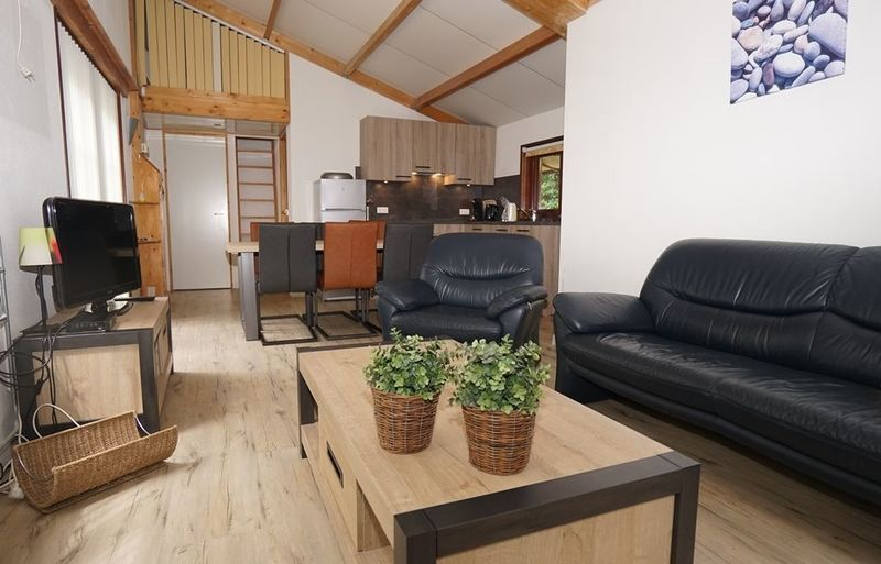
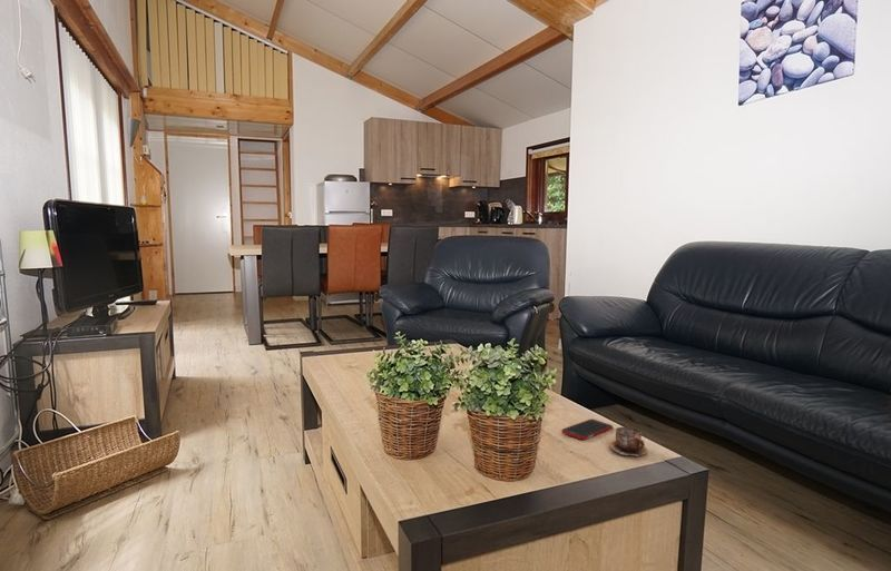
+ cup [608,426,649,459]
+ cell phone [560,419,614,441]
